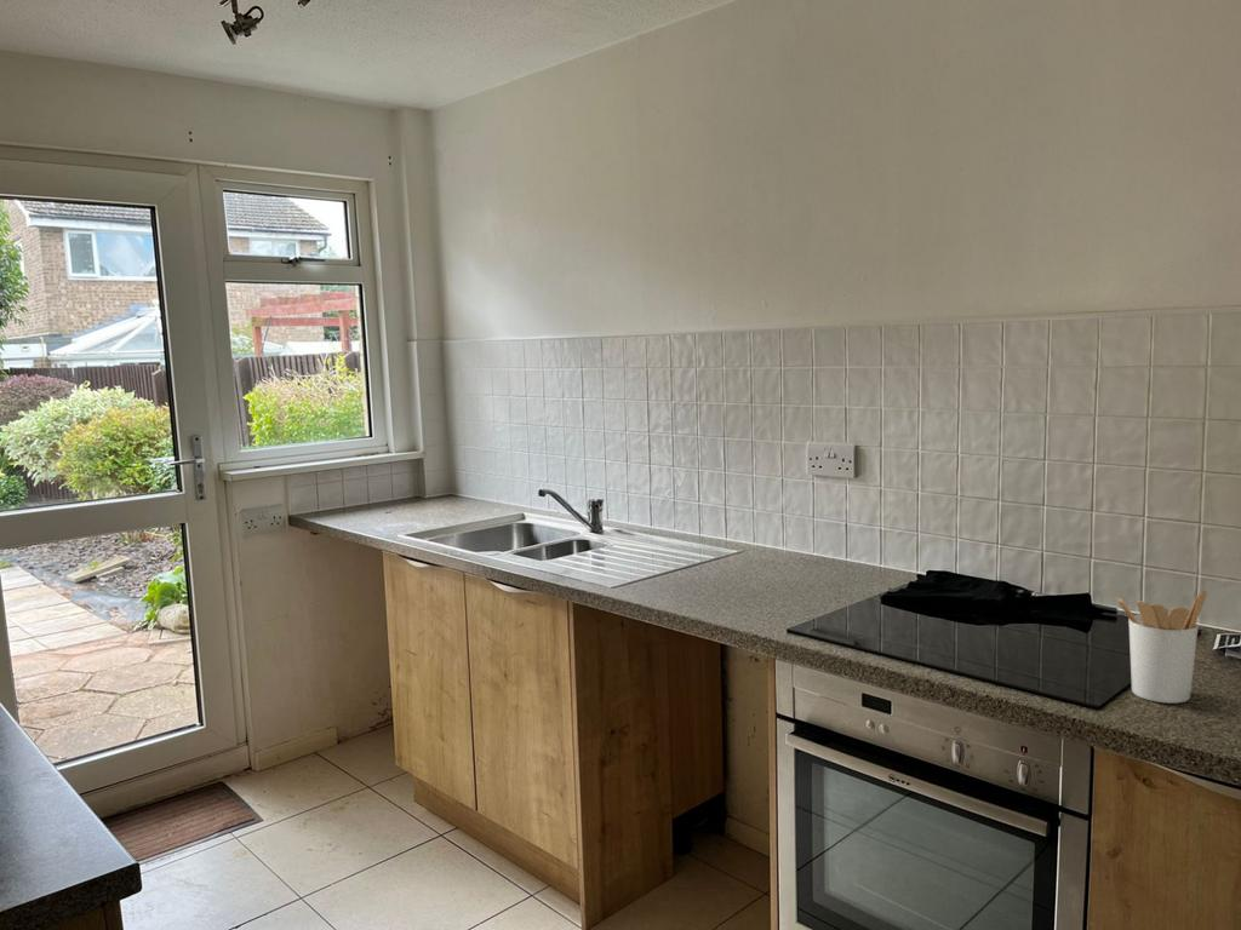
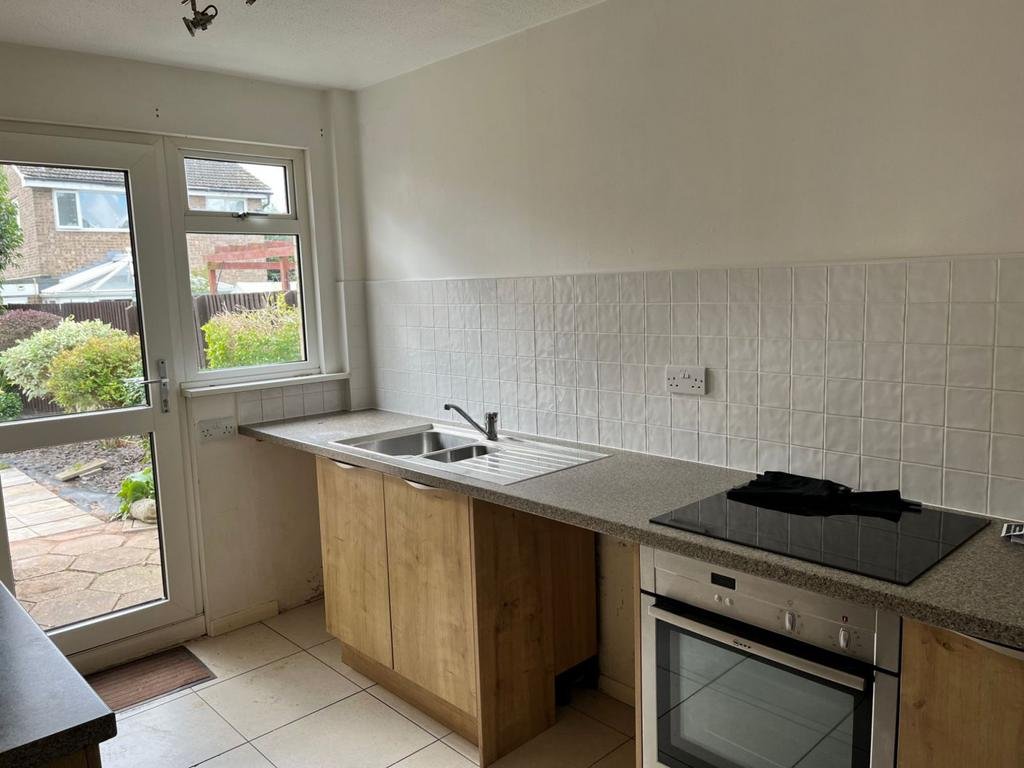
- utensil holder [1115,589,1208,705]
